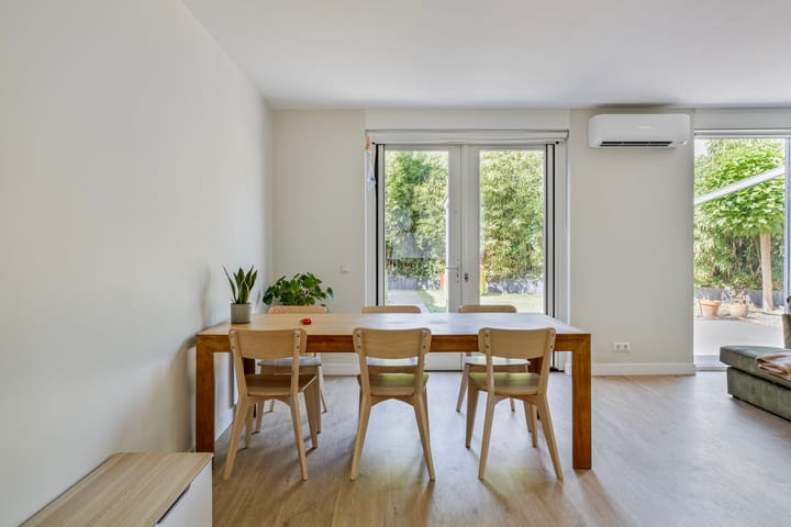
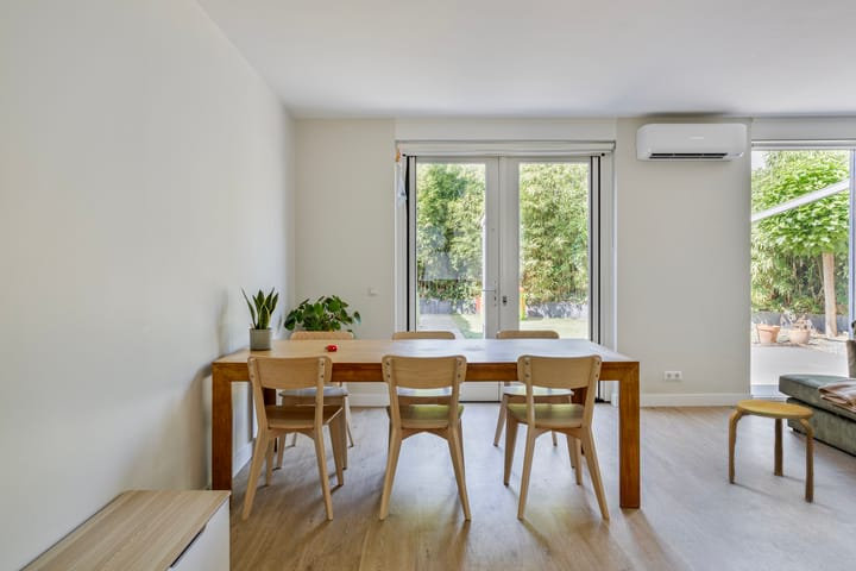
+ stool [728,399,816,502]
